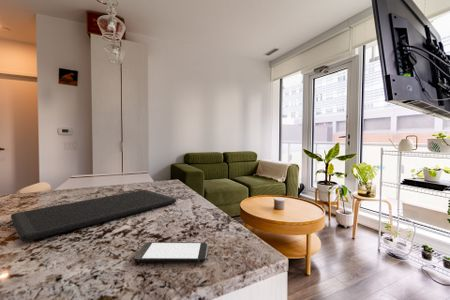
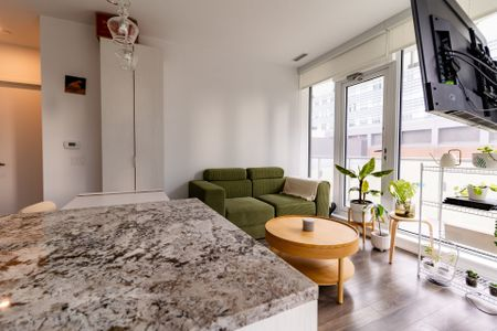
- smartphone [133,241,209,263]
- cutting board [10,189,177,243]
